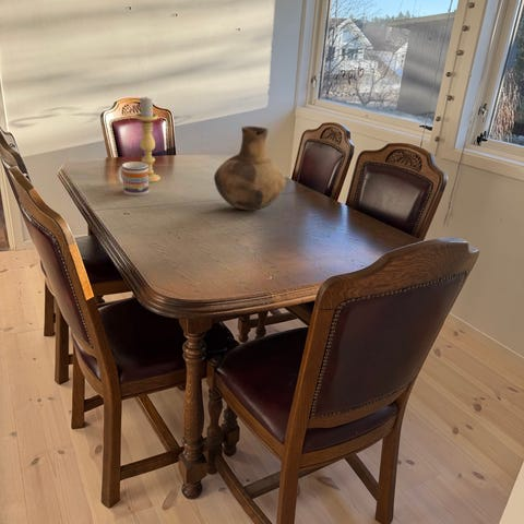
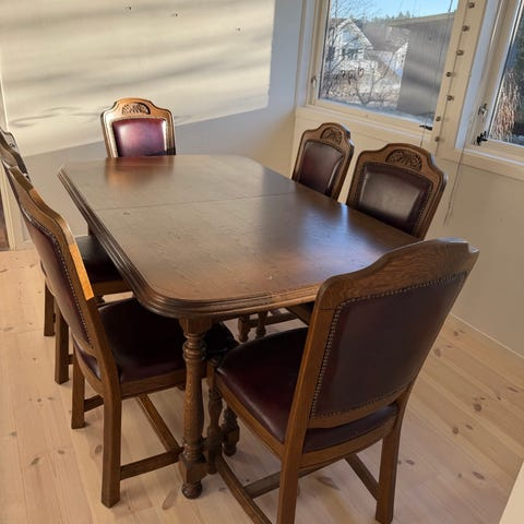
- vase [213,126,287,212]
- candle holder [134,96,162,183]
- mug [117,160,150,196]
